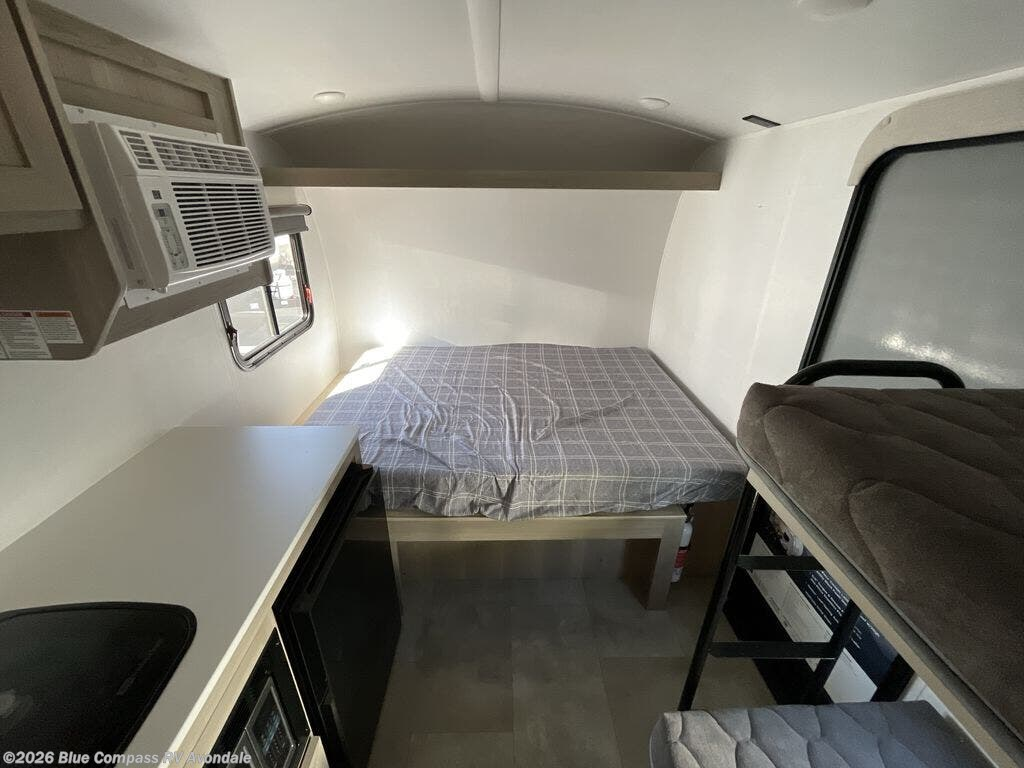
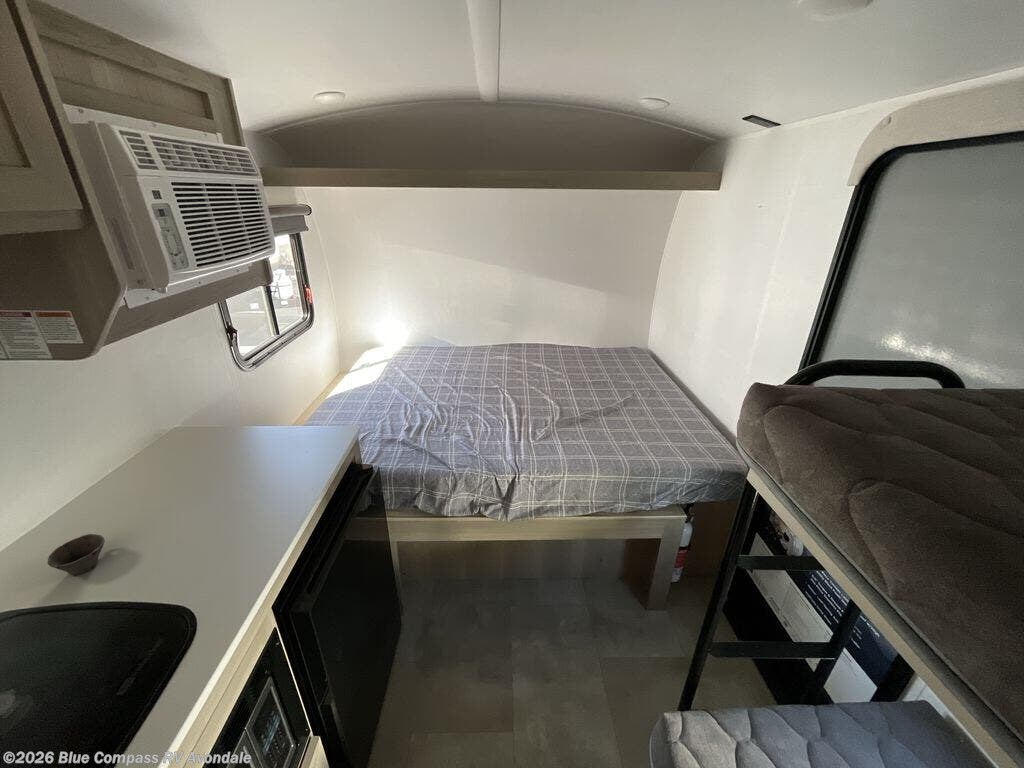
+ cup [46,533,106,576]
